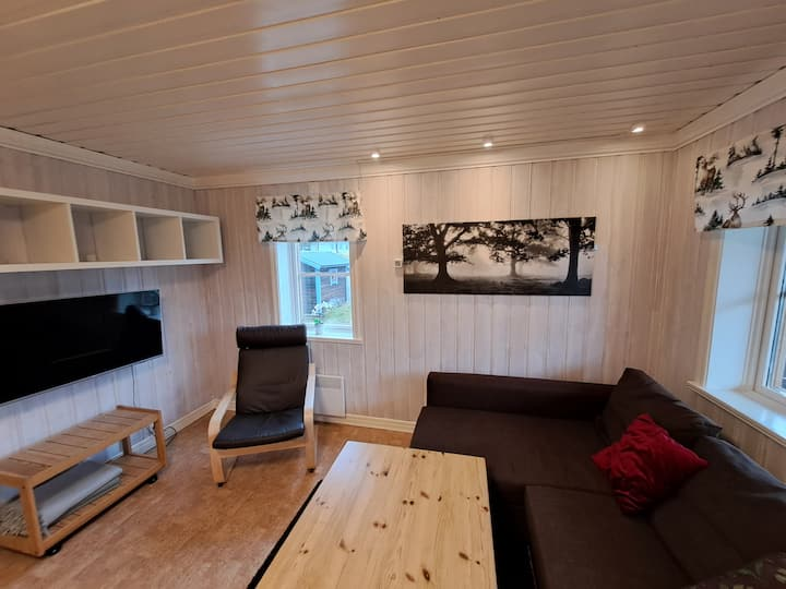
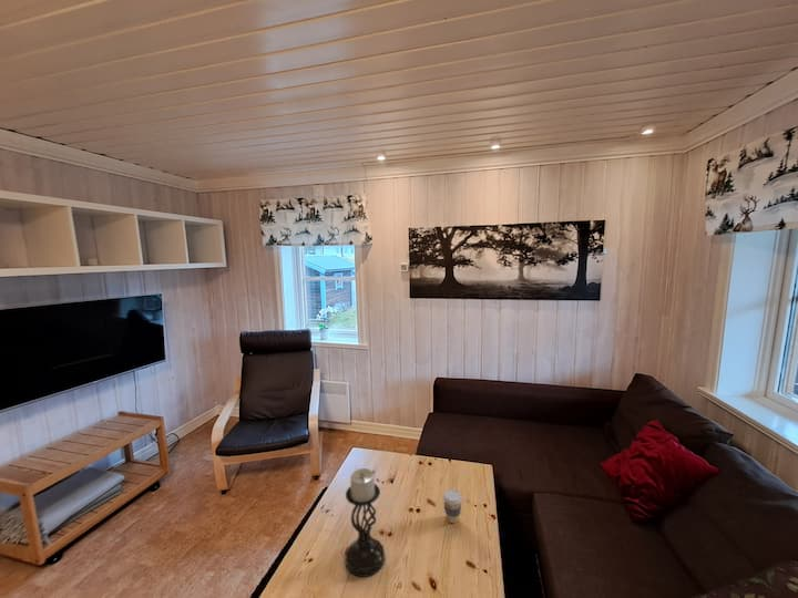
+ coffee cup [442,488,463,524]
+ candle holder [344,467,387,578]
